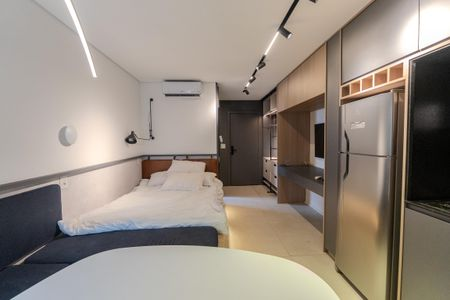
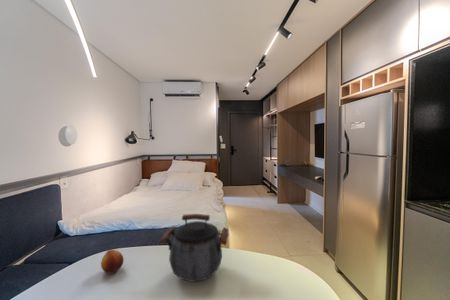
+ kettle [159,213,230,283]
+ fruit [100,249,125,274]
